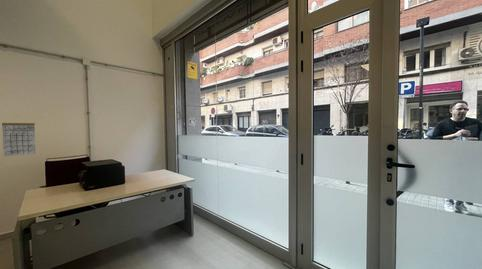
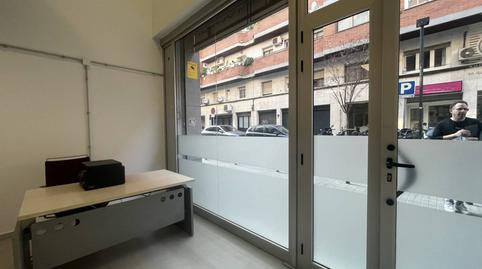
- calendar [1,114,37,157]
